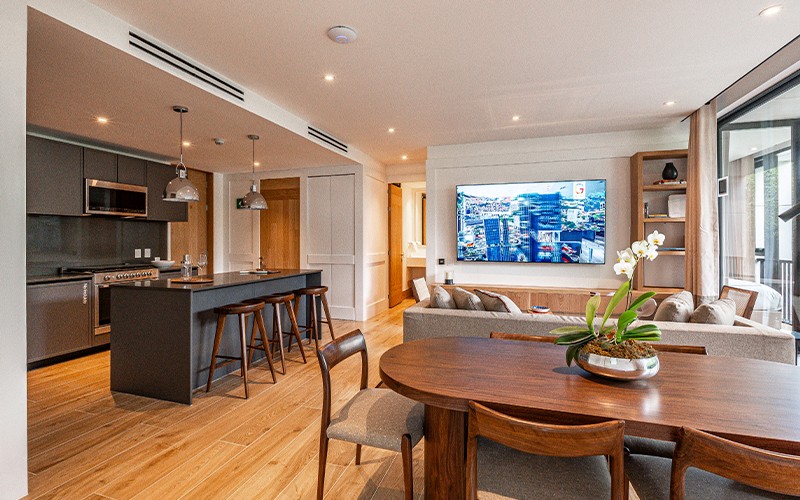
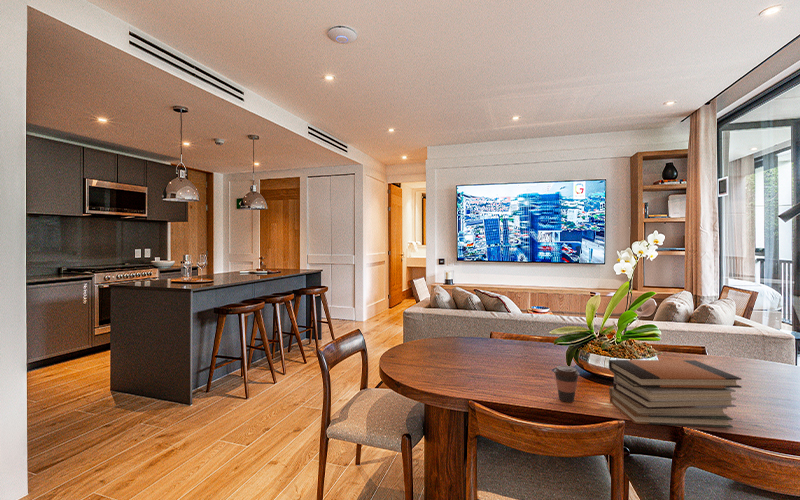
+ book stack [608,359,743,428]
+ coffee cup [553,365,581,403]
